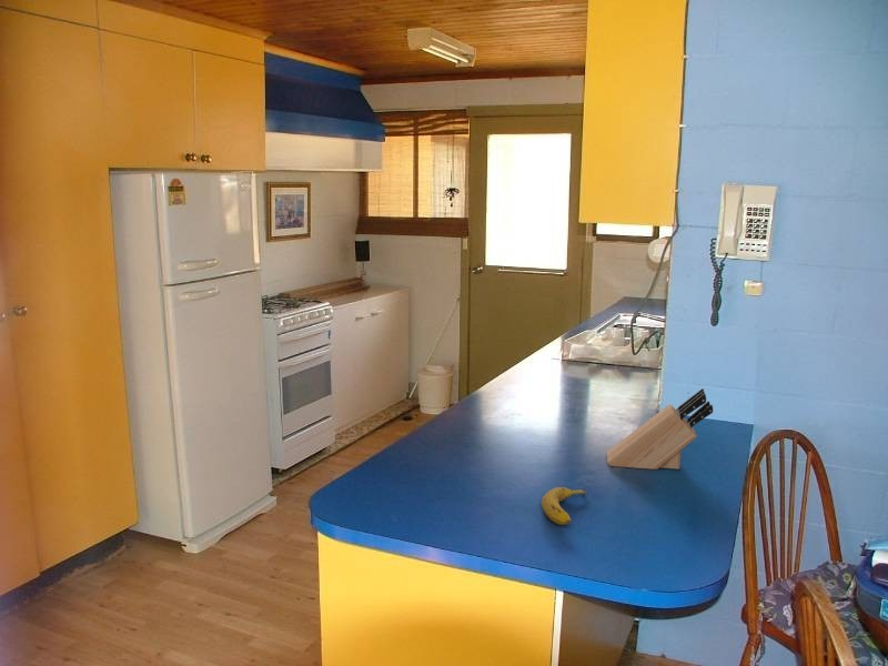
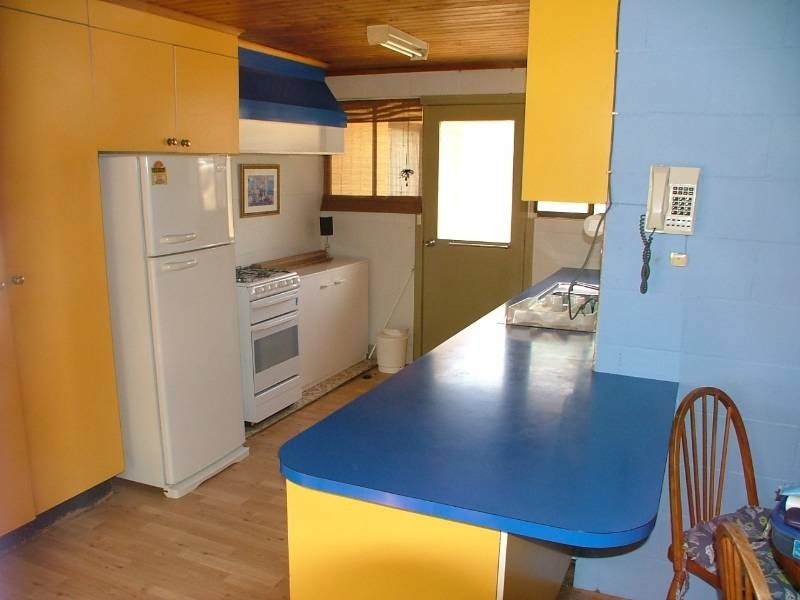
- fruit [541,486,587,526]
- knife block [606,387,714,471]
